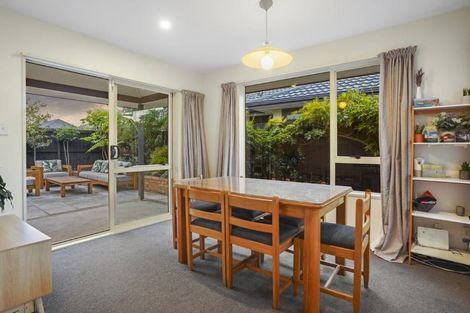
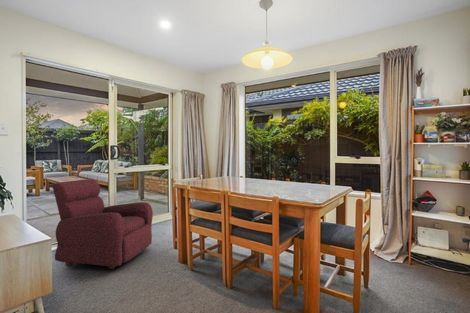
+ armchair [51,178,154,270]
